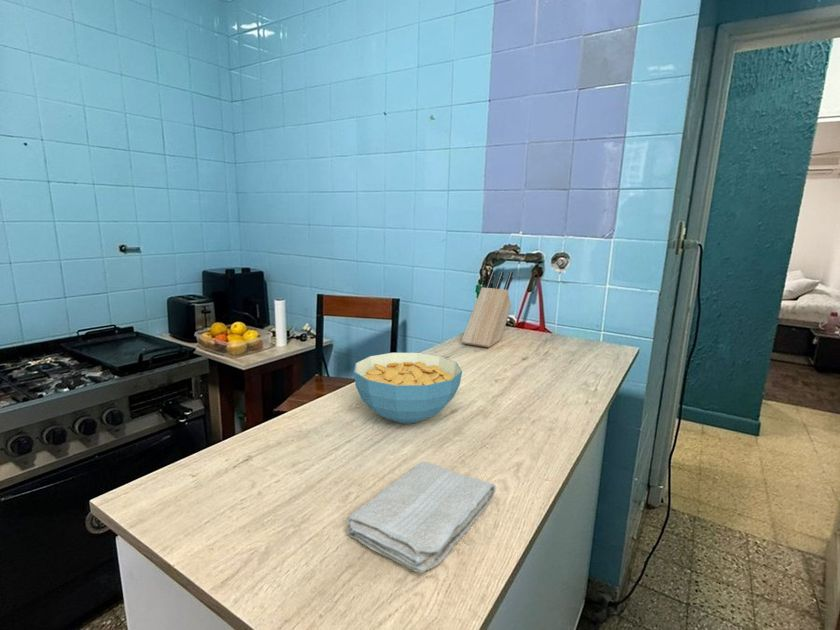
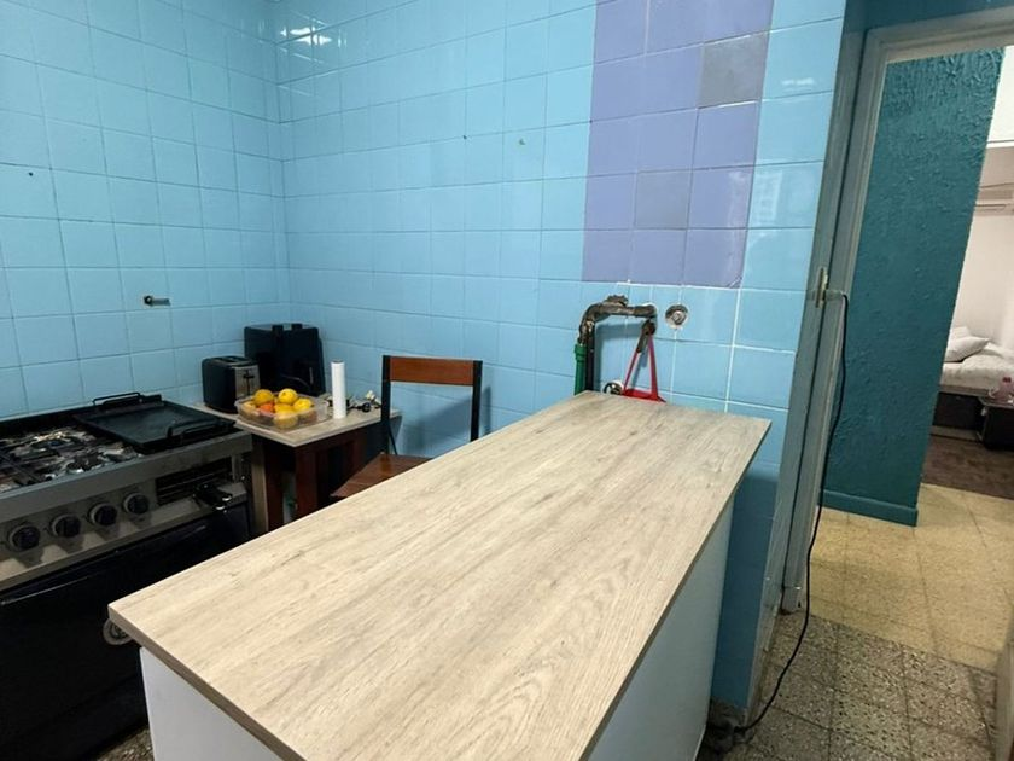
- knife block [460,270,514,348]
- cereal bowl [353,352,463,425]
- washcloth [346,461,497,574]
